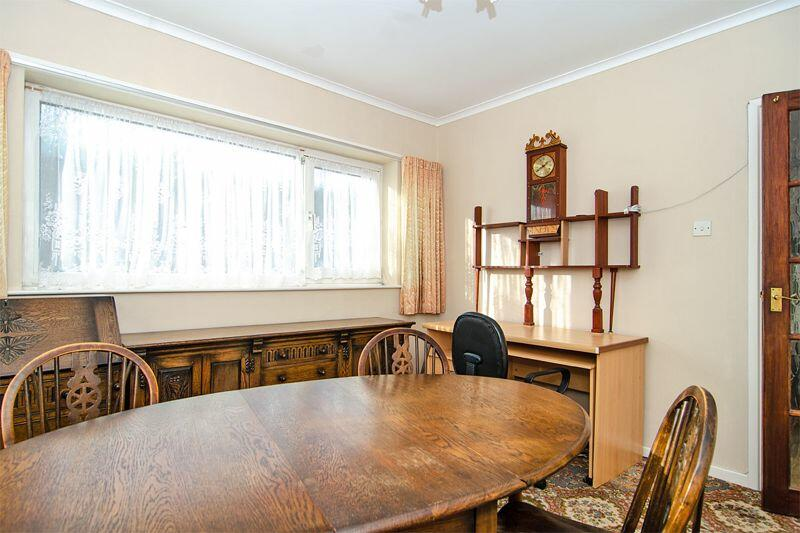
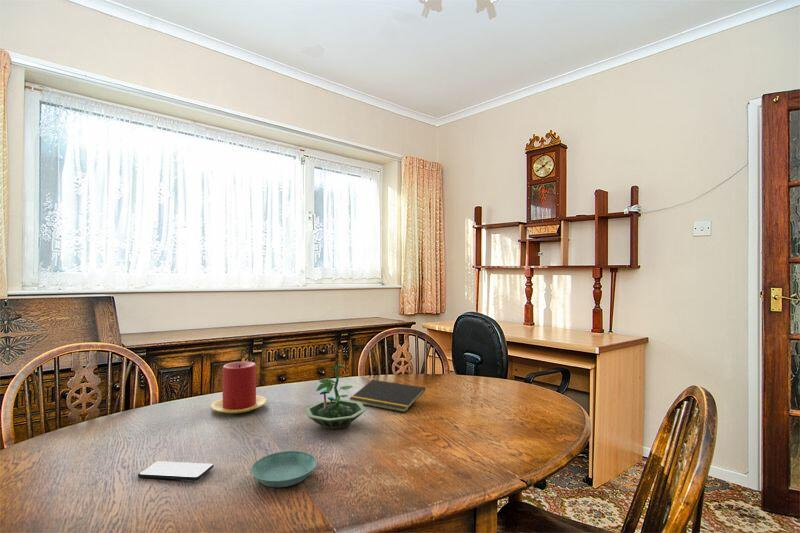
+ saucer [250,450,318,488]
+ candle [210,361,268,415]
+ smartphone [137,460,215,482]
+ terrarium [304,363,367,431]
+ notepad [348,379,426,413]
